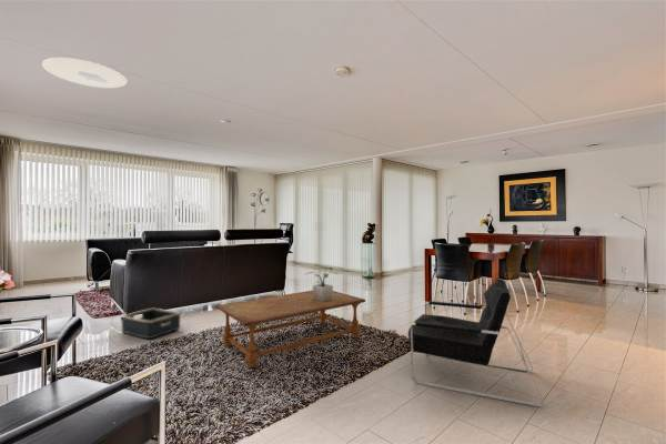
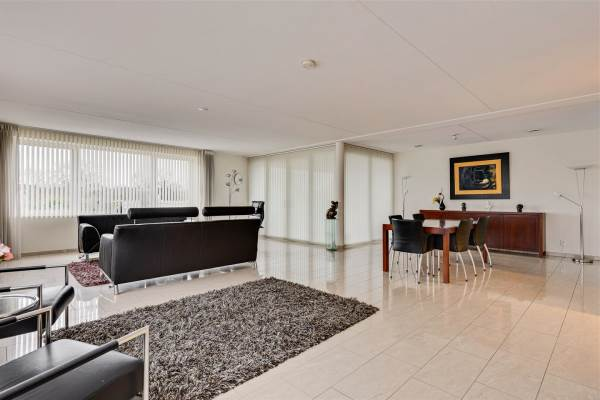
- ceiling light [41,57,128,89]
- potted plant [305,266,340,301]
- armchair [407,279,545,407]
- coffee table [215,290,366,369]
- basket [120,307,181,340]
